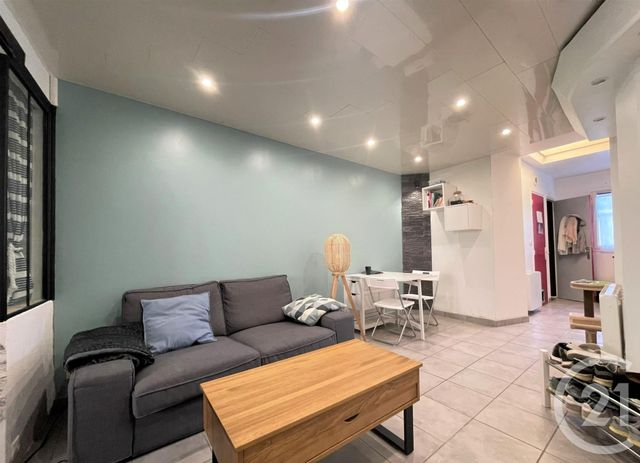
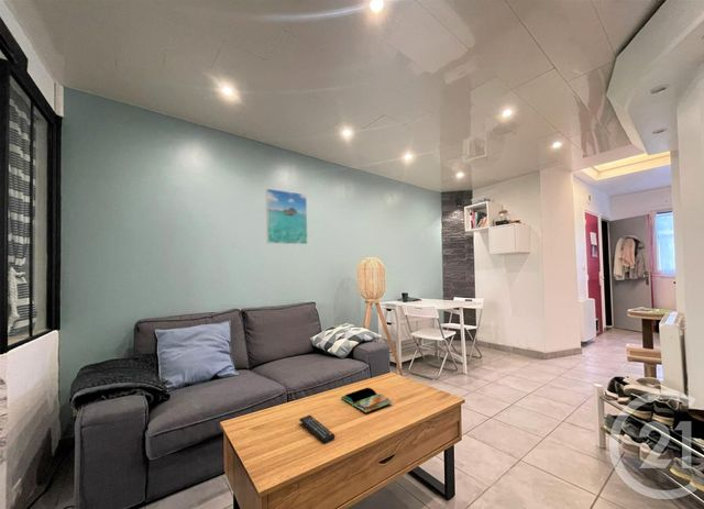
+ remote control [298,414,337,444]
+ book [340,387,394,413]
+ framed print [265,188,309,245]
